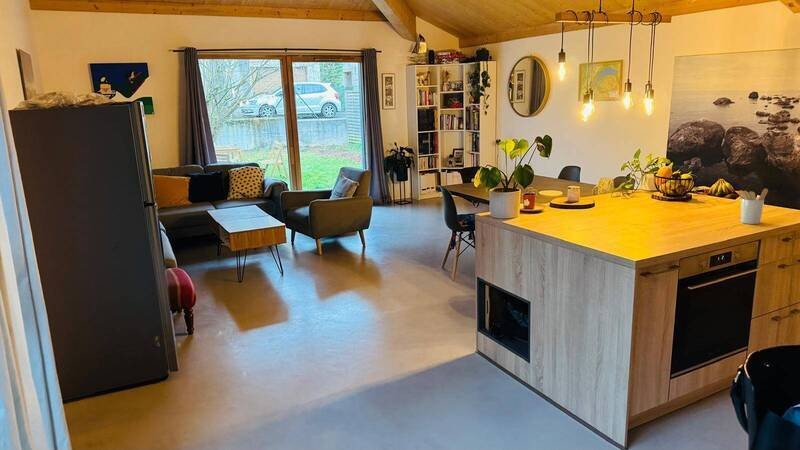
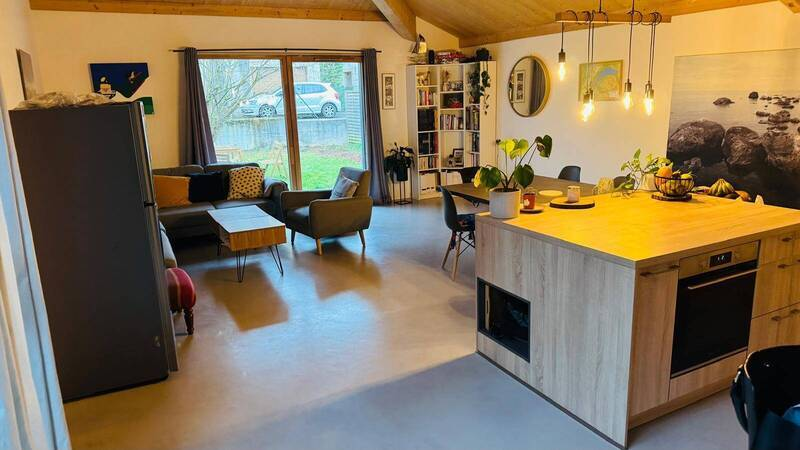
- utensil holder [737,187,769,225]
